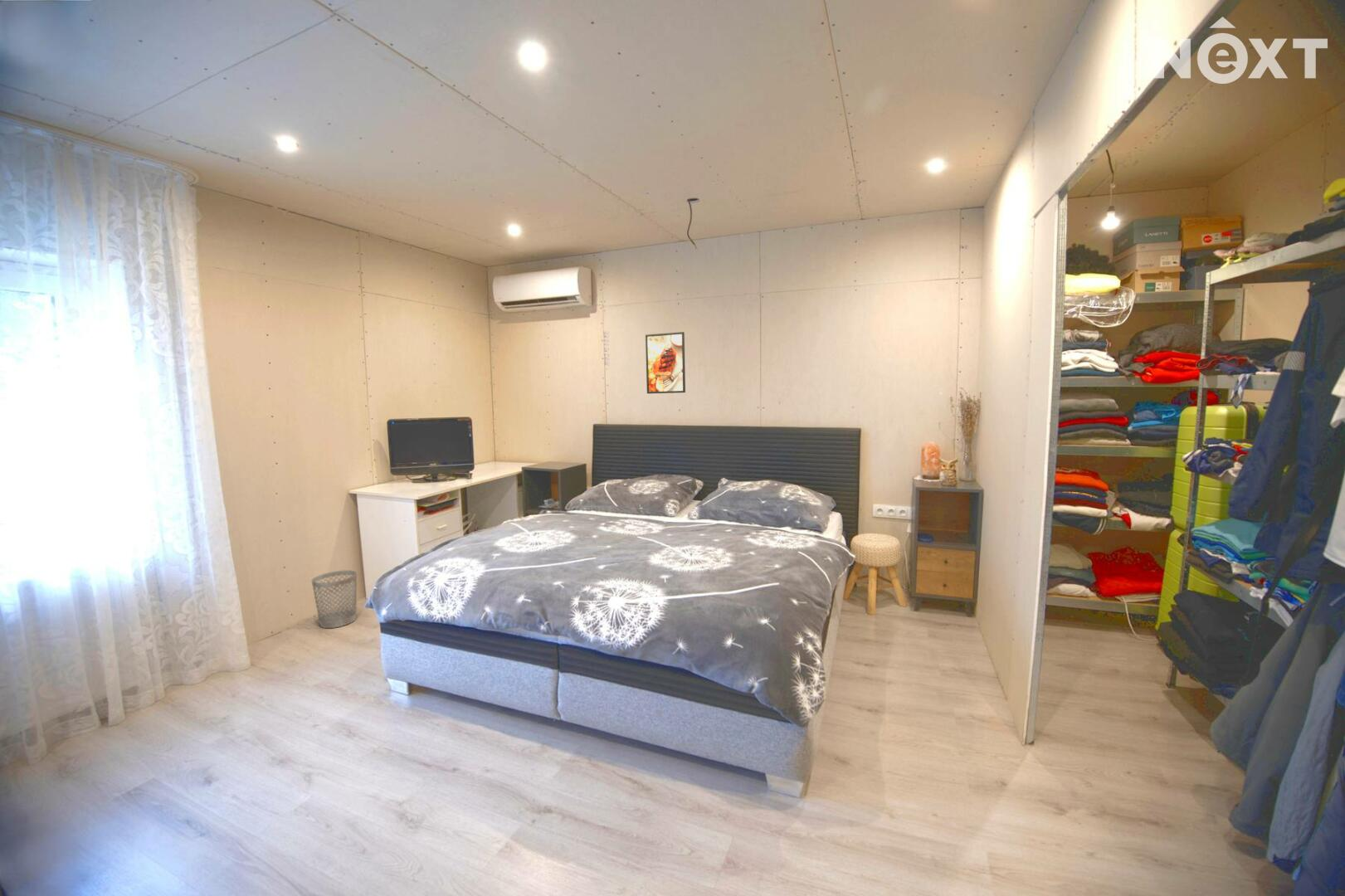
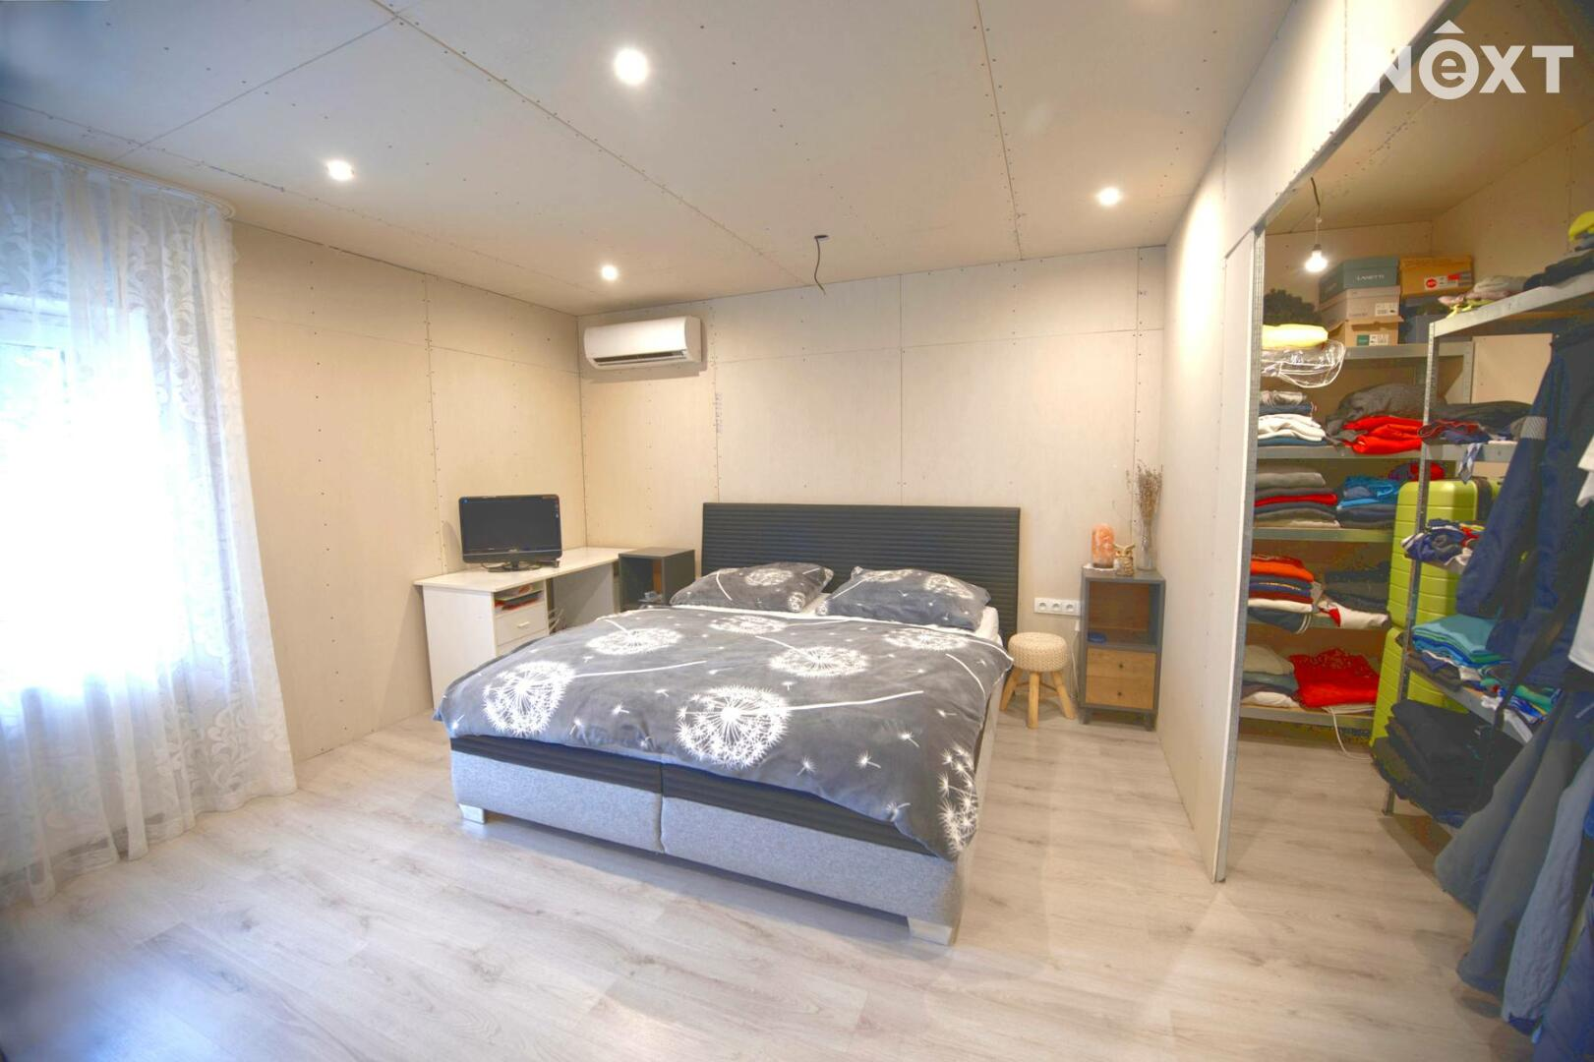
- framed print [645,331,686,394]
- wastebasket [311,569,358,629]
